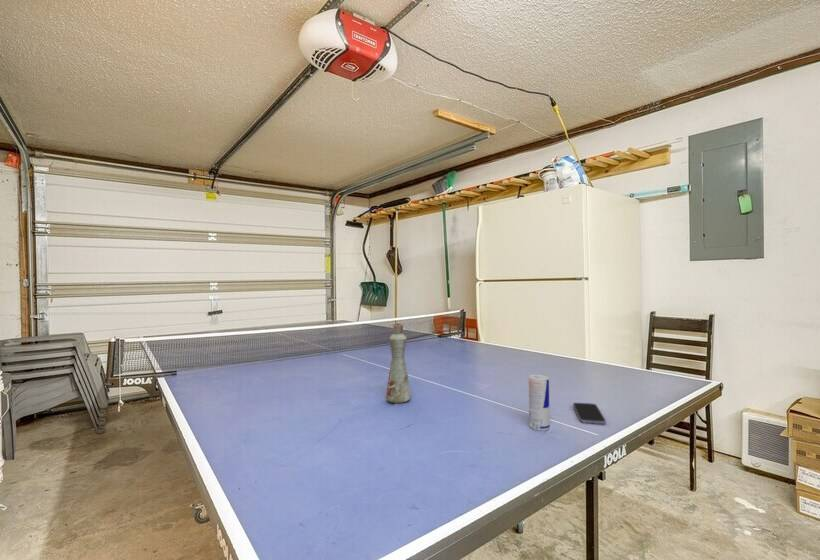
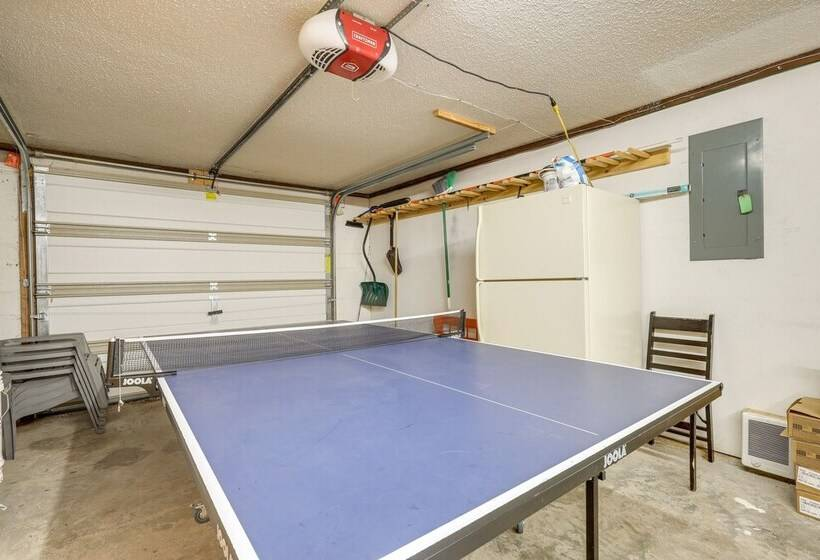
- bottle [385,322,412,405]
- beverage can [528,374,551,432]
- smartphone [572,402,607,425]
